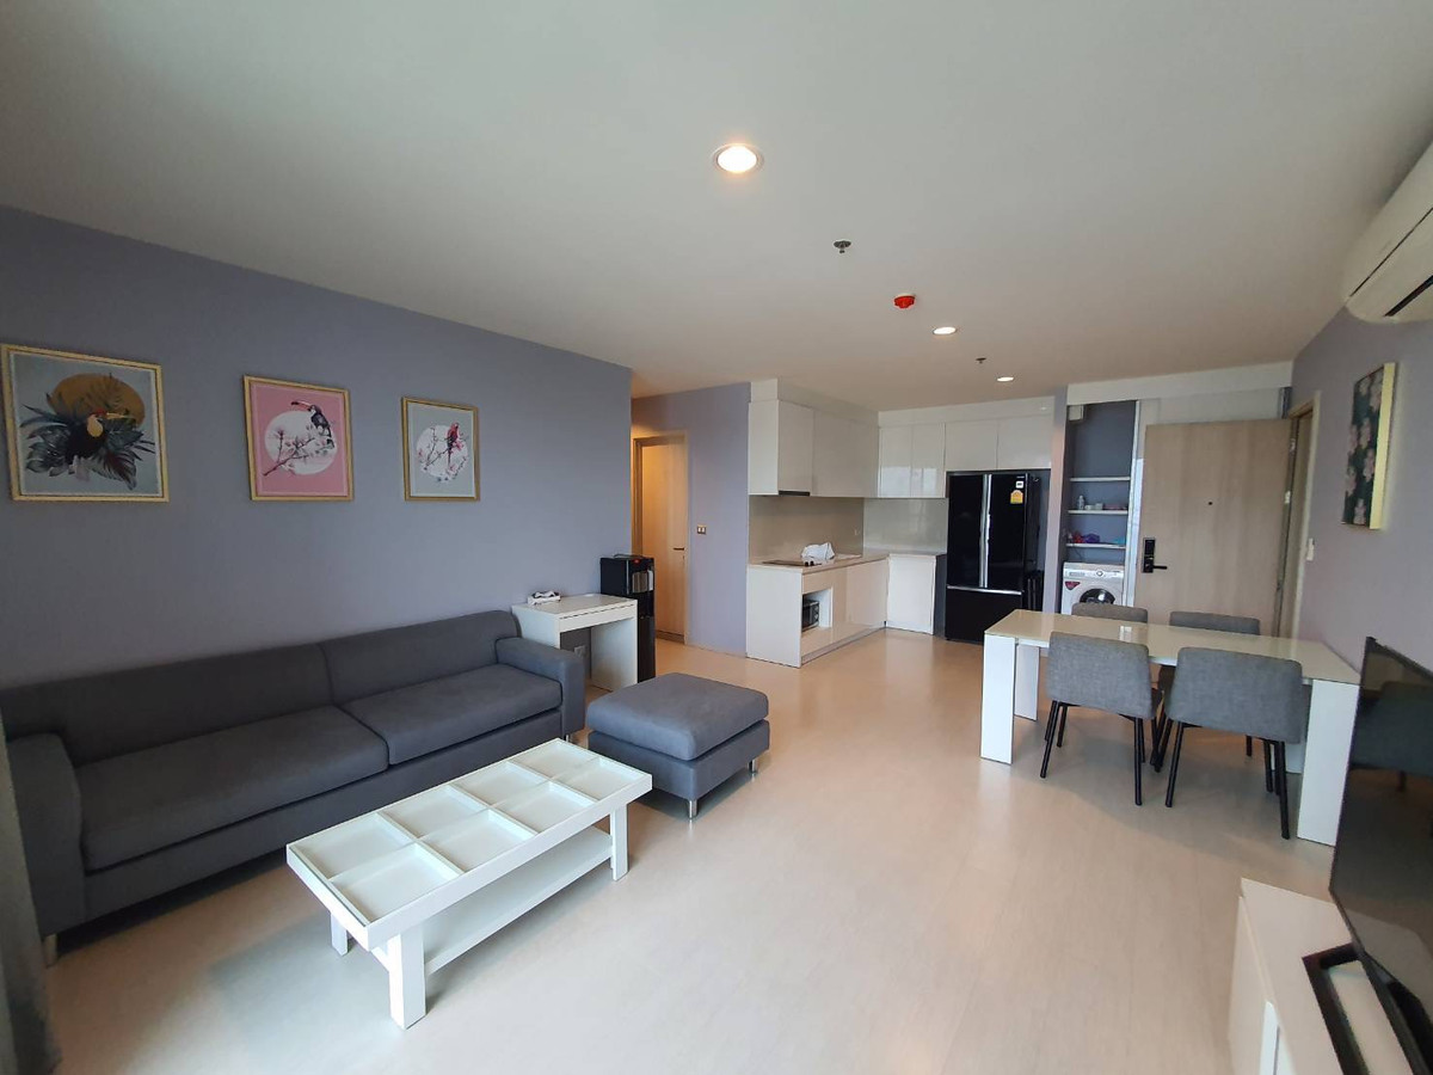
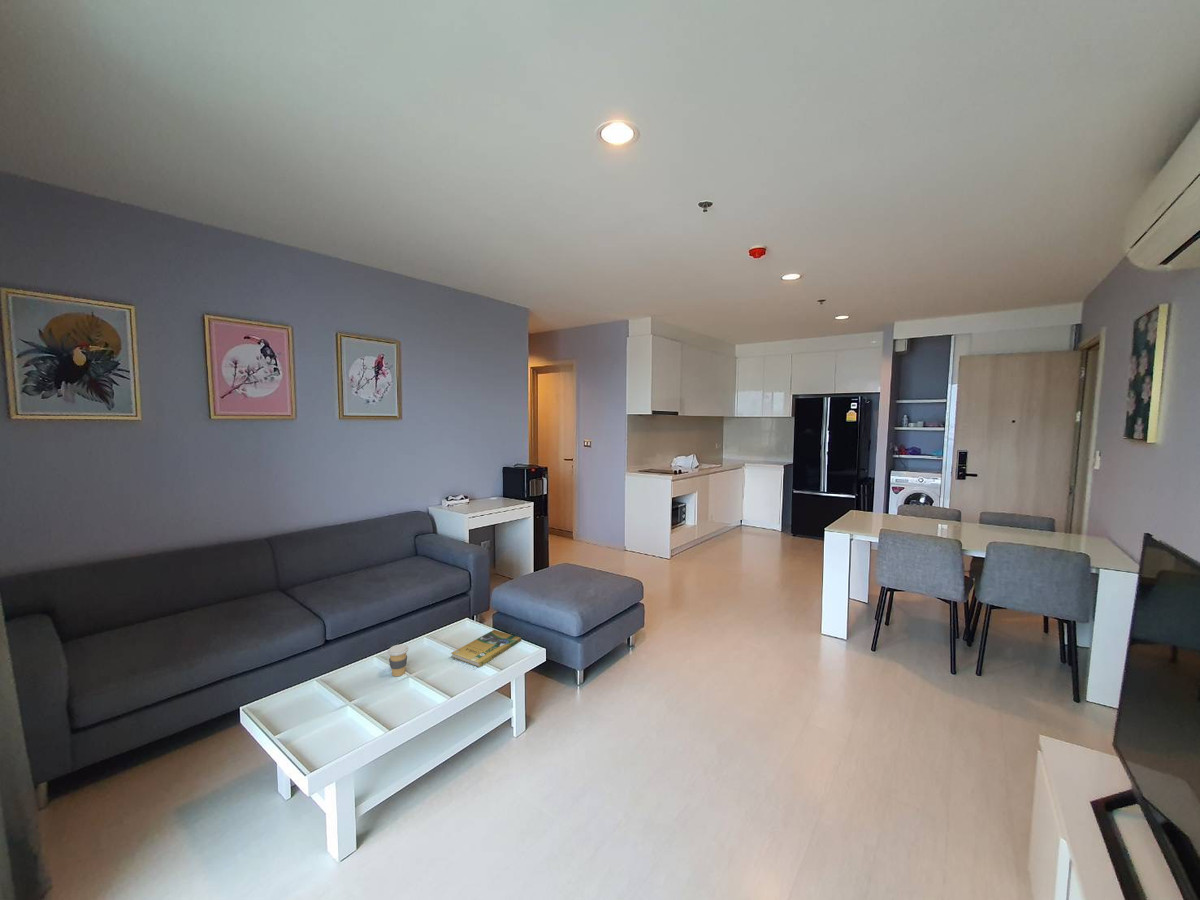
+ booklet [450,629,522,668]
+ coffee cup [387,643,410,677]
